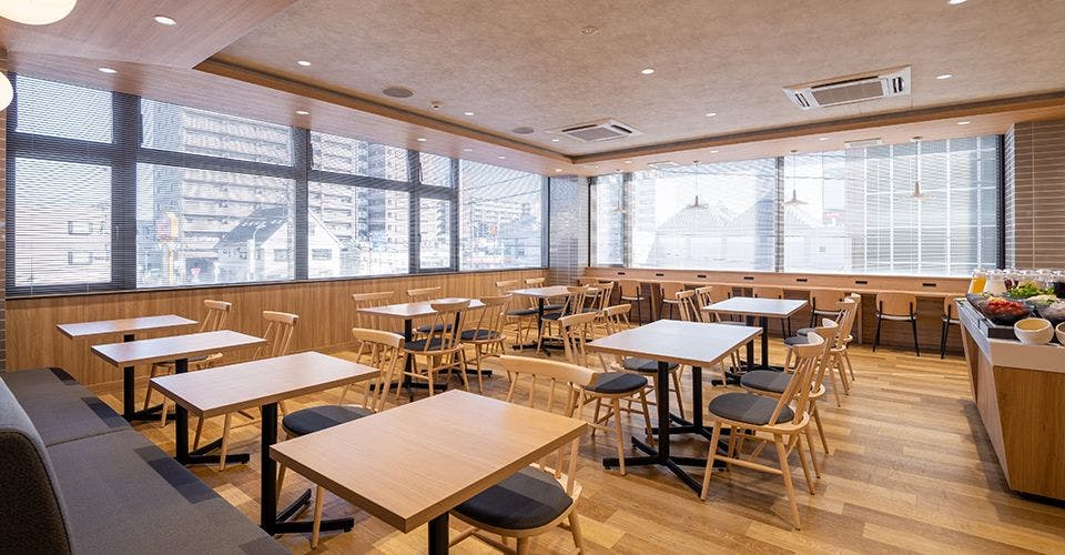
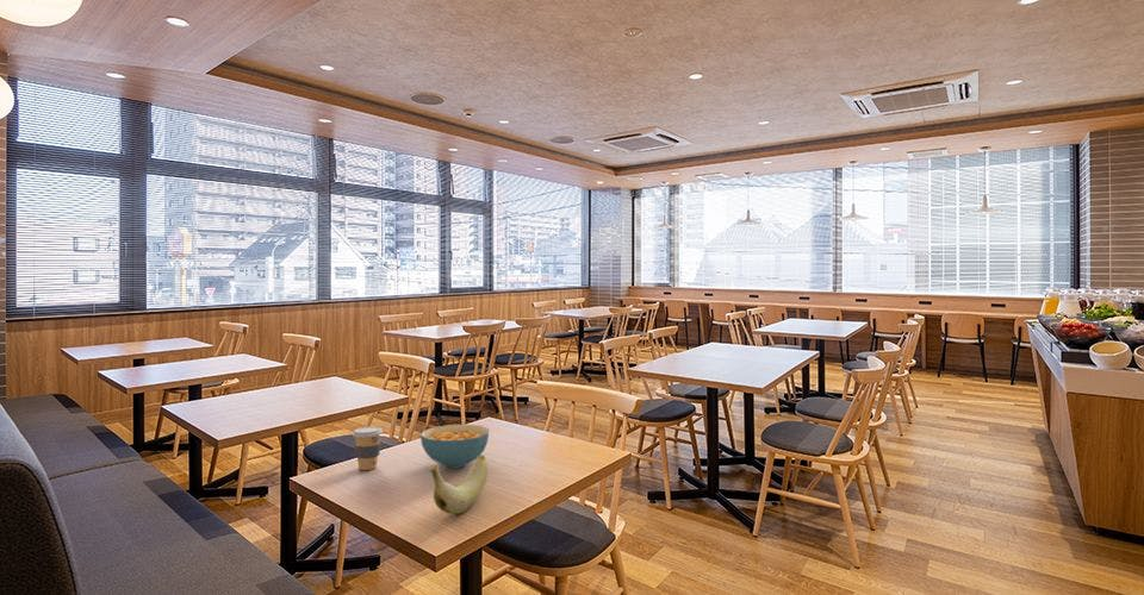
+ banana [428,455,489,515]
+ coffee cup [352,426,384,471]
+ cereal bowl [419,424,491,469]
